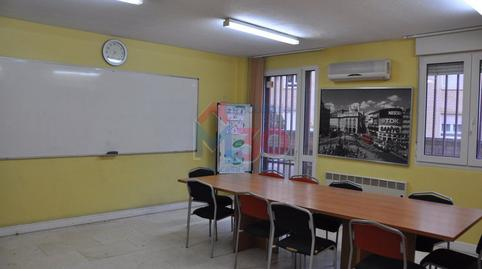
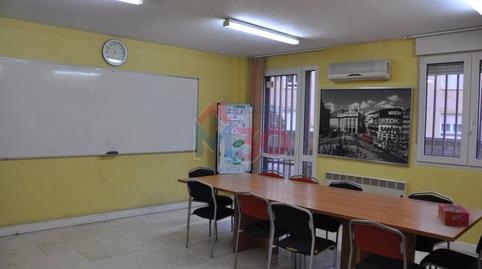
+ tissue box [437,202,470,228]
